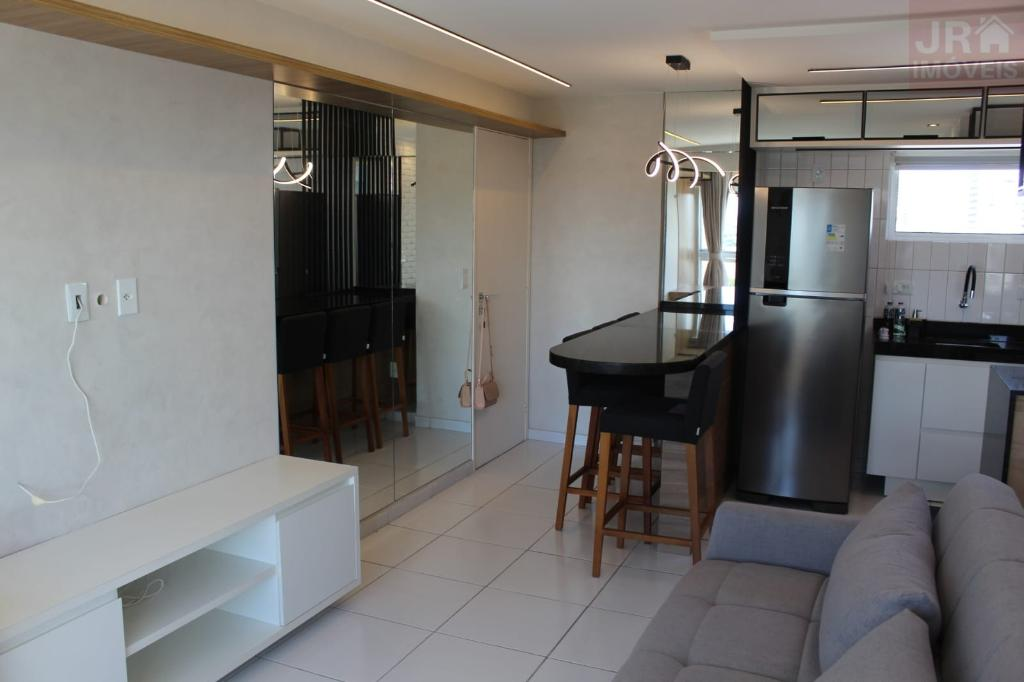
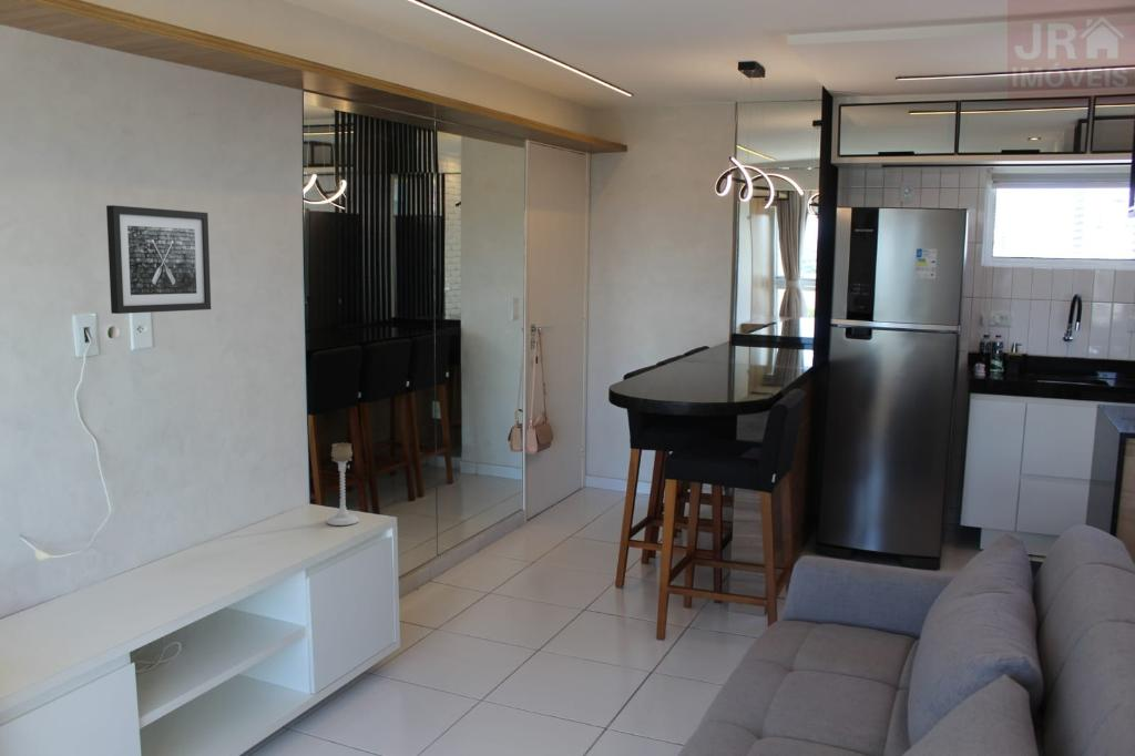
+ candle holder [326,442,360,527]
+ wall art [105,204,212,315]
